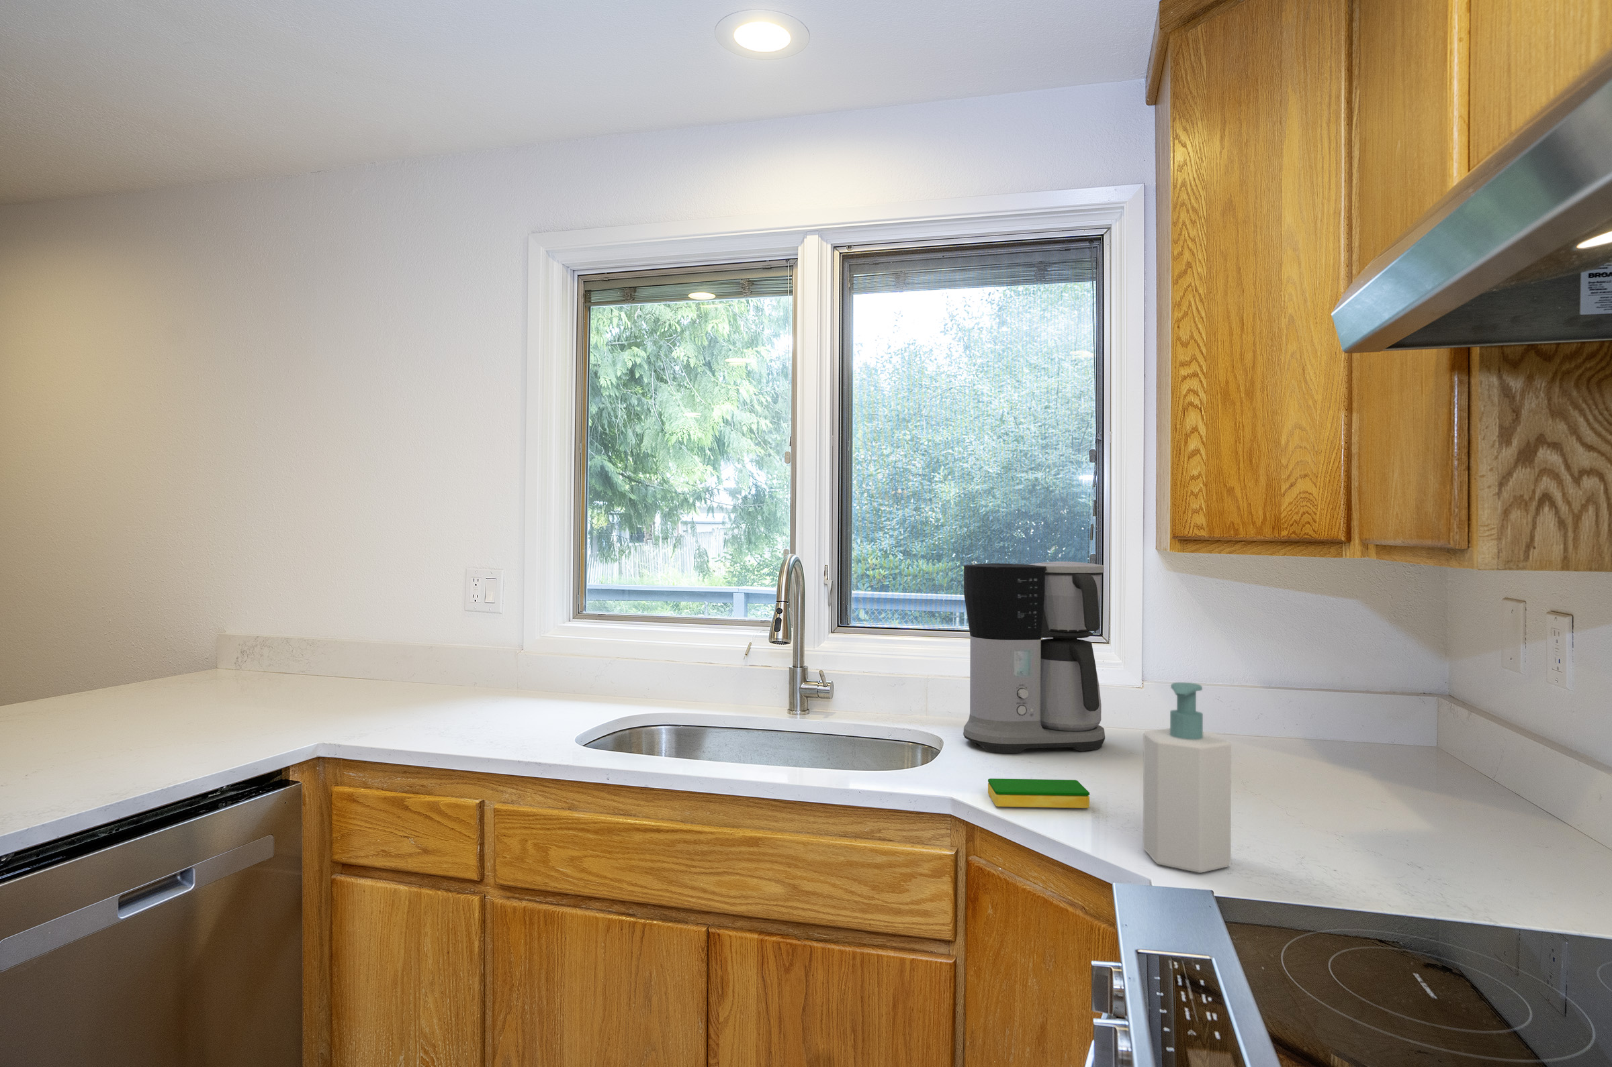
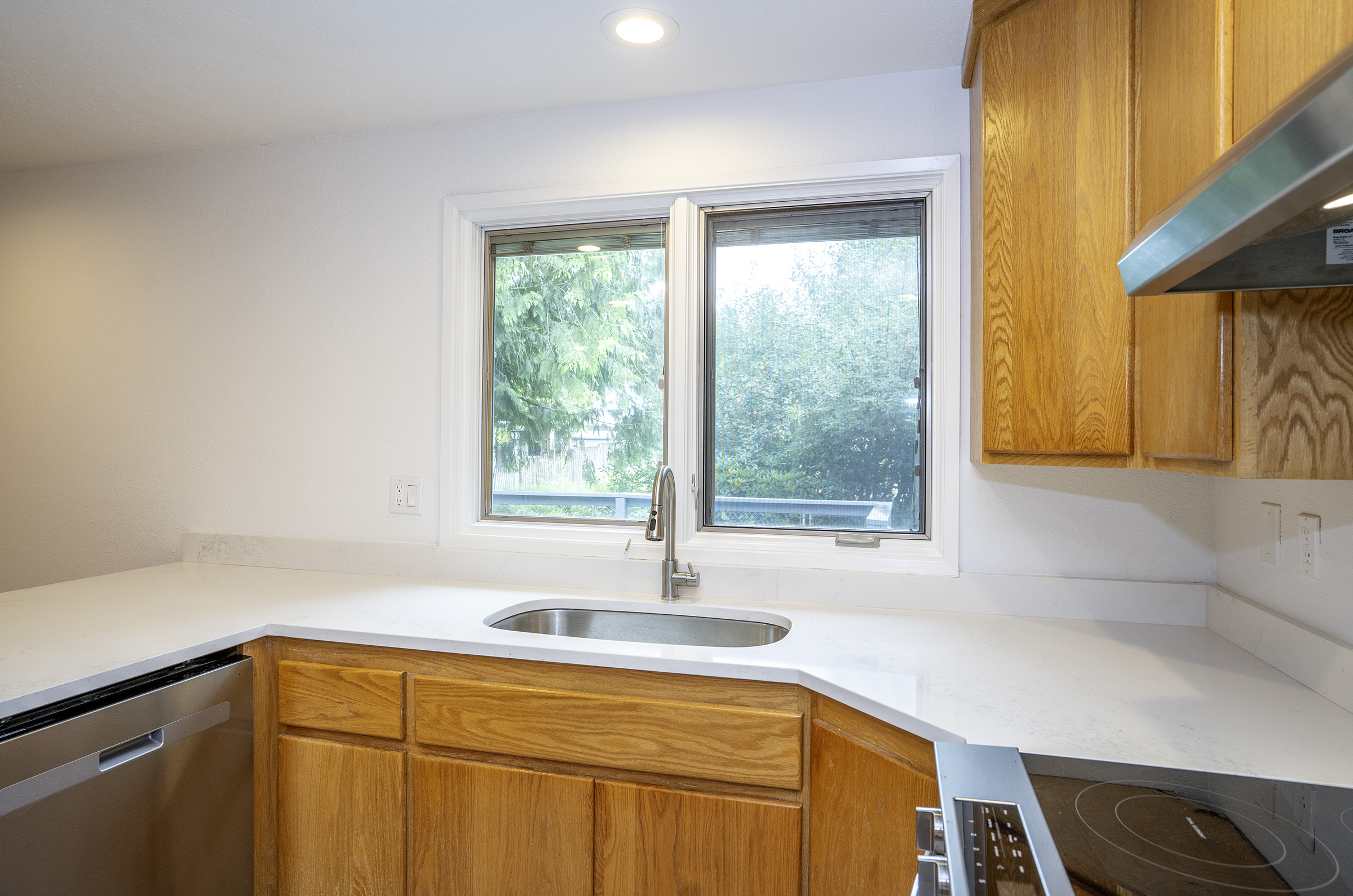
- coffee maker [963,561,1106,754]
- soap bottle [1143,682,1232,874]
- dish sponge [988,778,1090,809]
